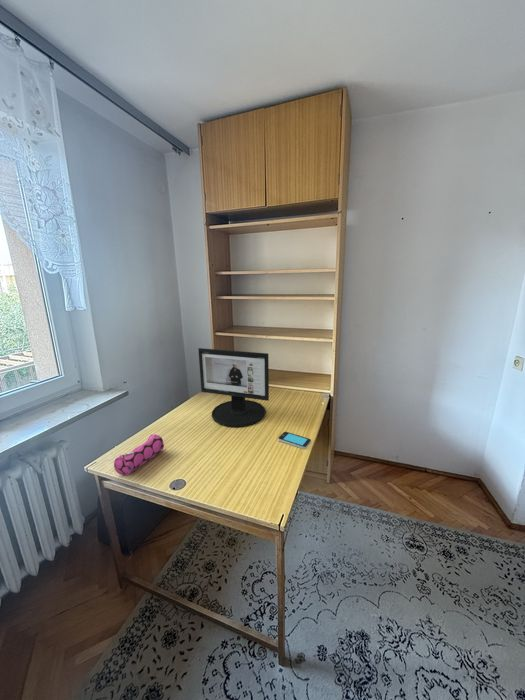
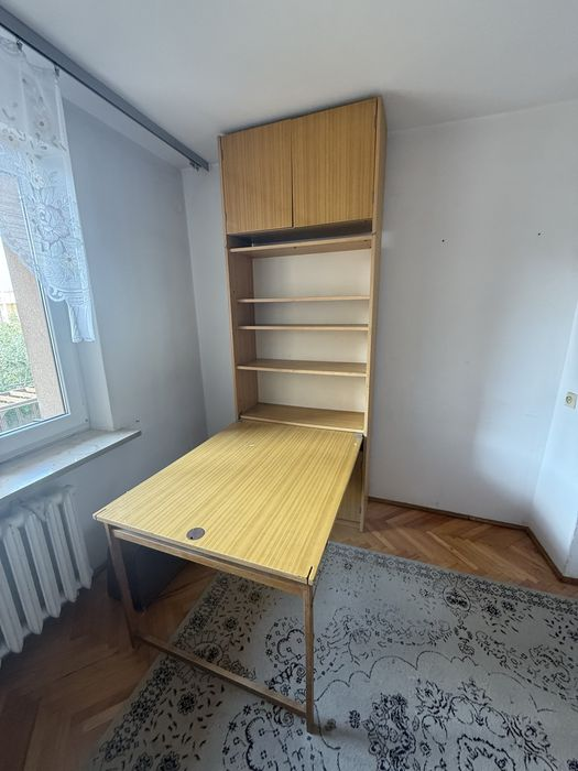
- pencil case [113,433,165,477]
- computer monitor [197,347,270,428]
- smartphone [277,431,312,450]
